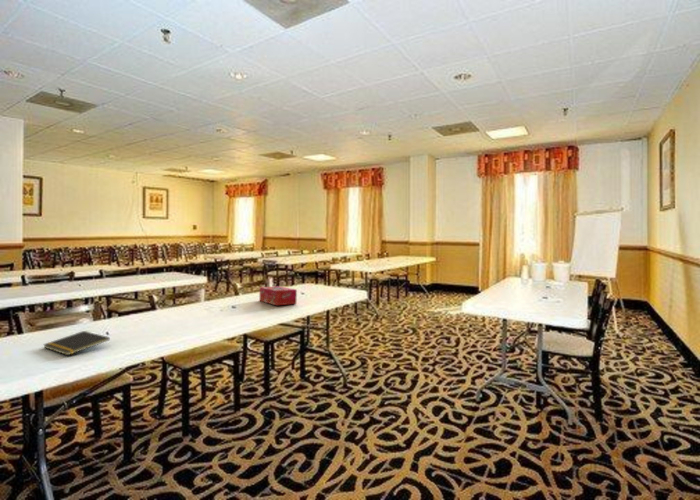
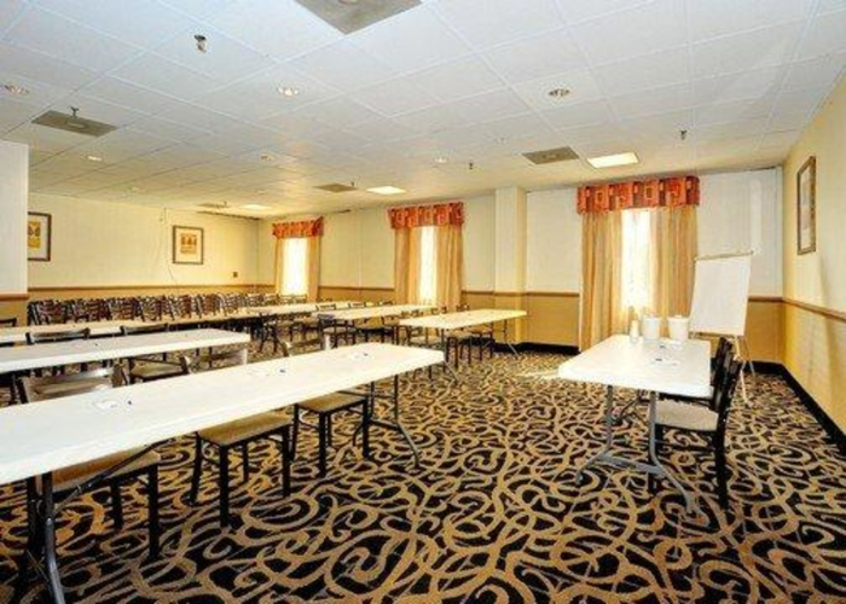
- notepad [42,330,111,356]
- tissue box [259,285,298,306]
